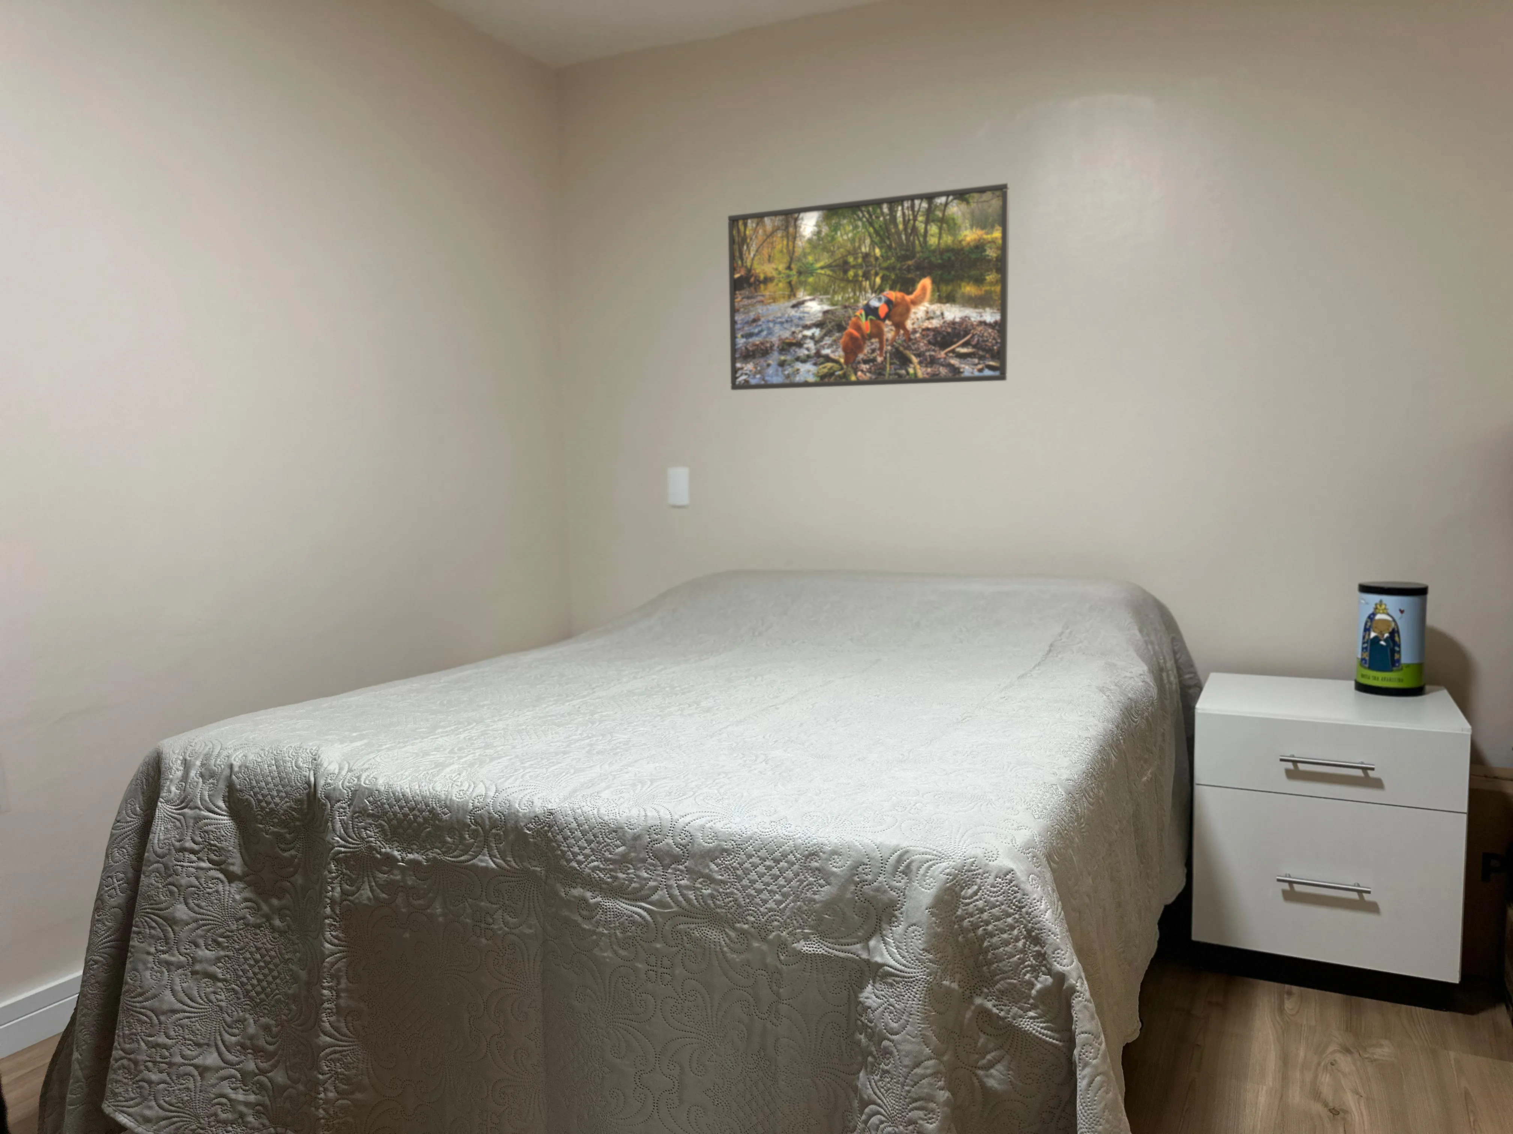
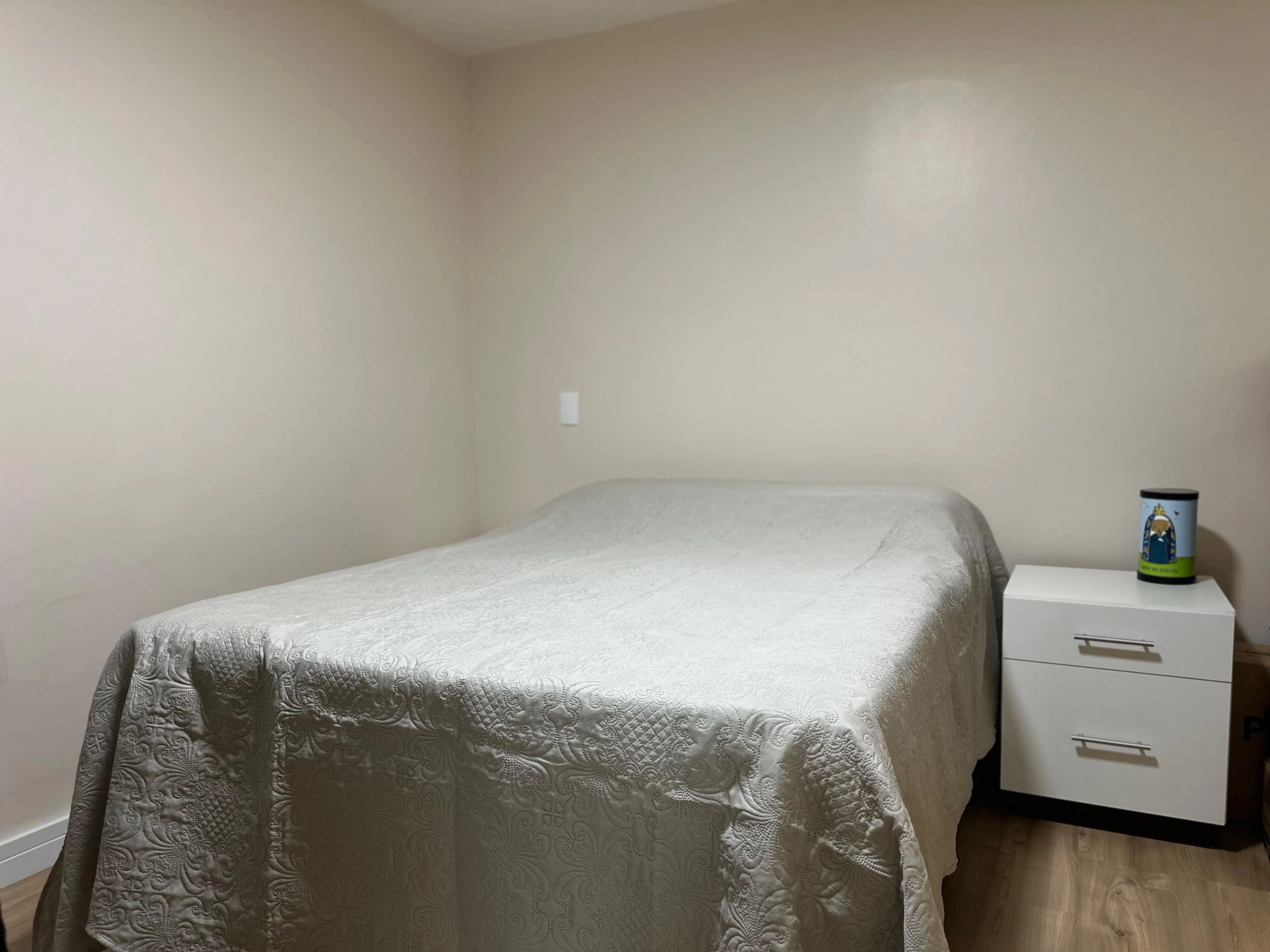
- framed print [728,182,1010,391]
